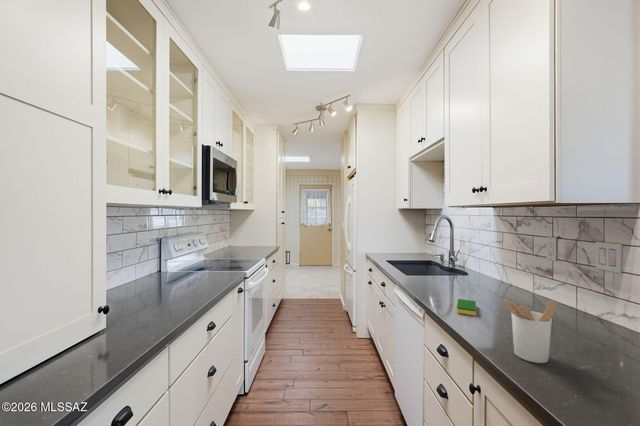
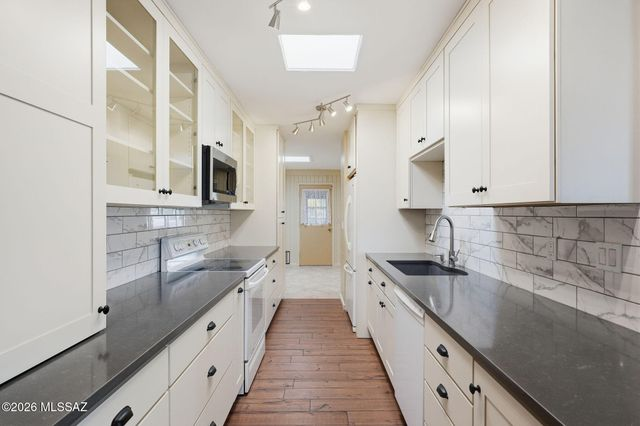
- utensil holder [503,297,558,364]
- dish sponge [456,298,477,317]
